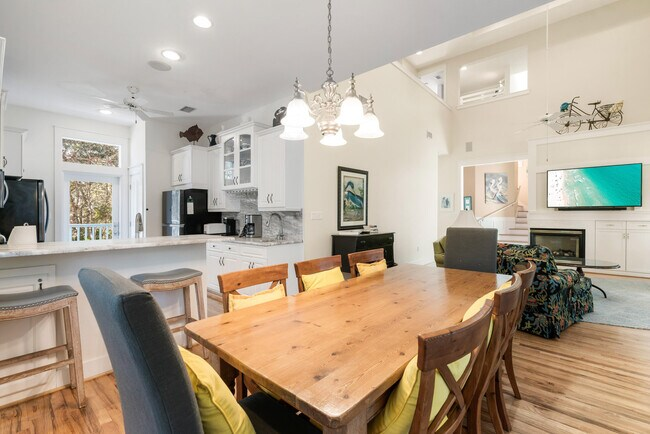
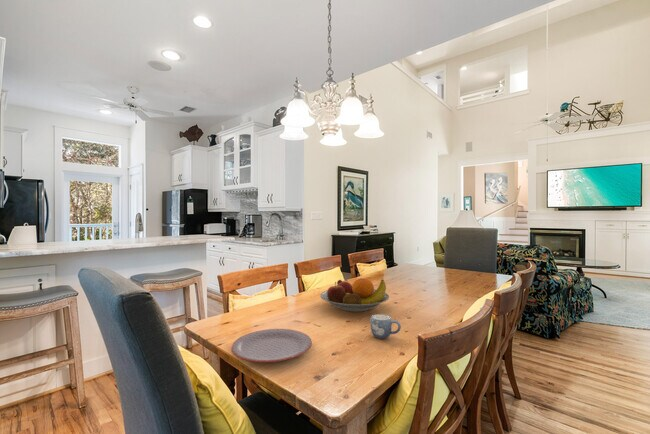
+ fruit bowl [319,277,390,313]
+ mug [369,313,402,339]
+ plate [230,328,313,363]
